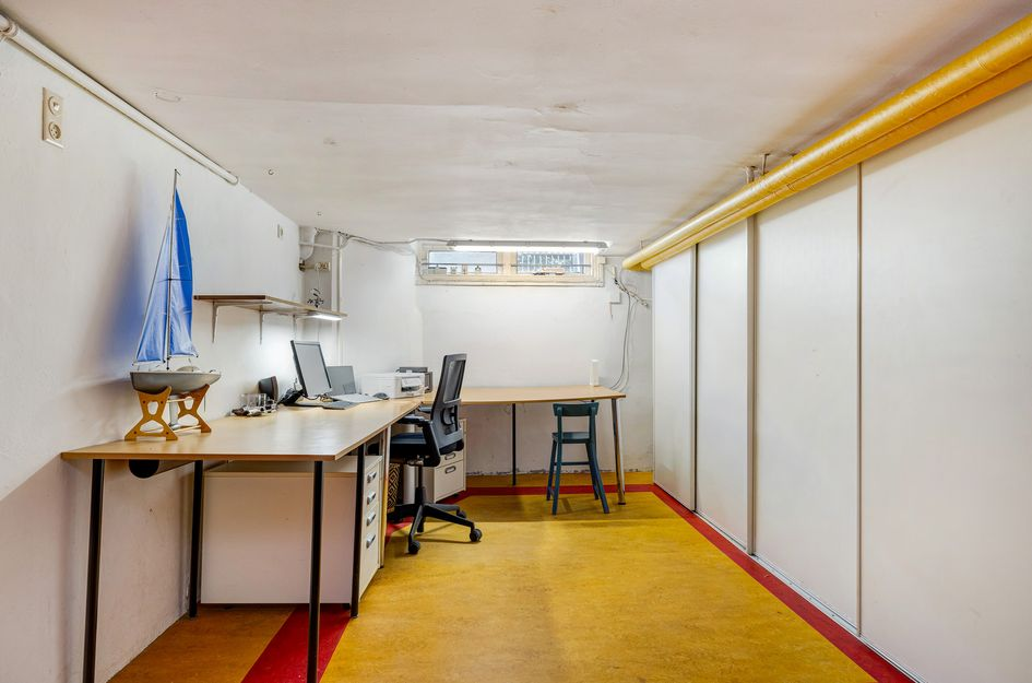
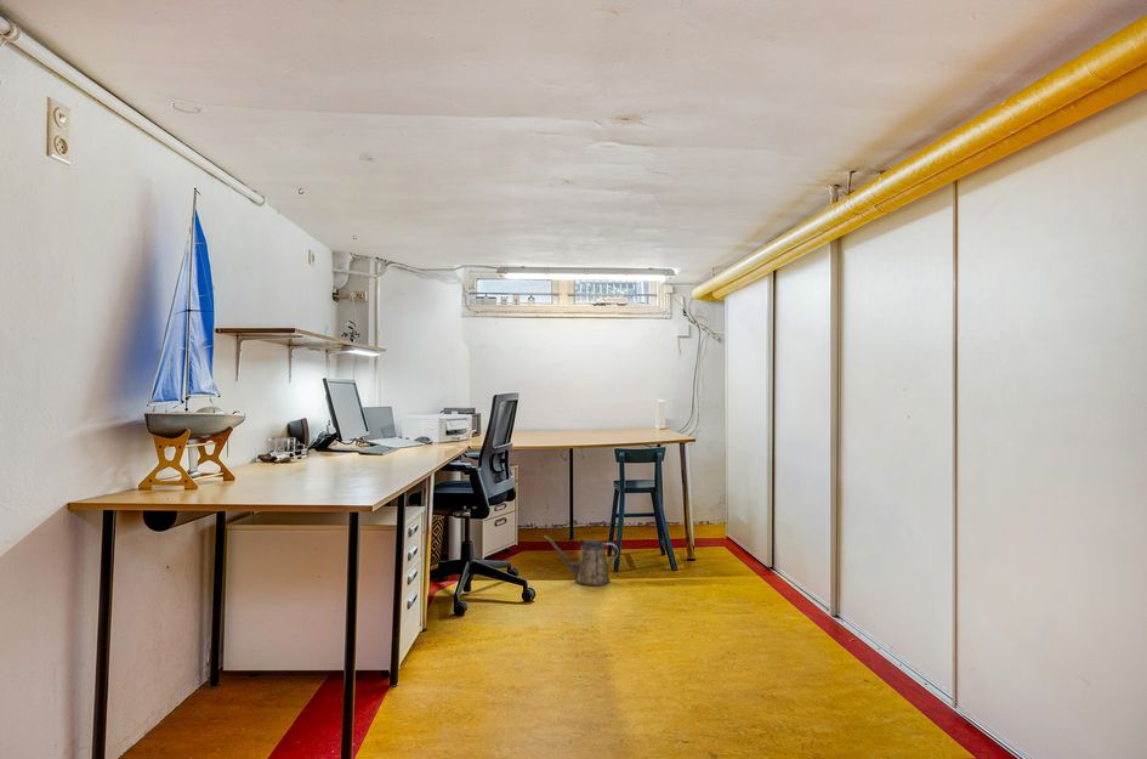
+ watering can [543,534,620,587]
